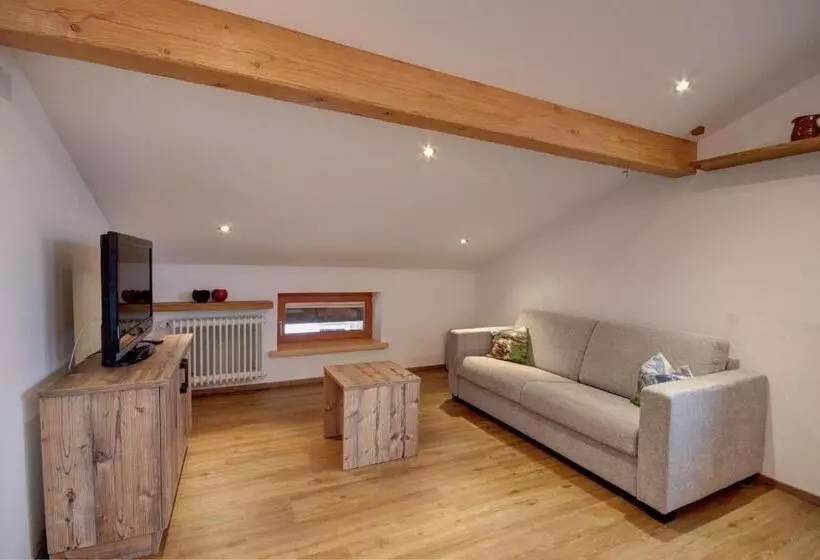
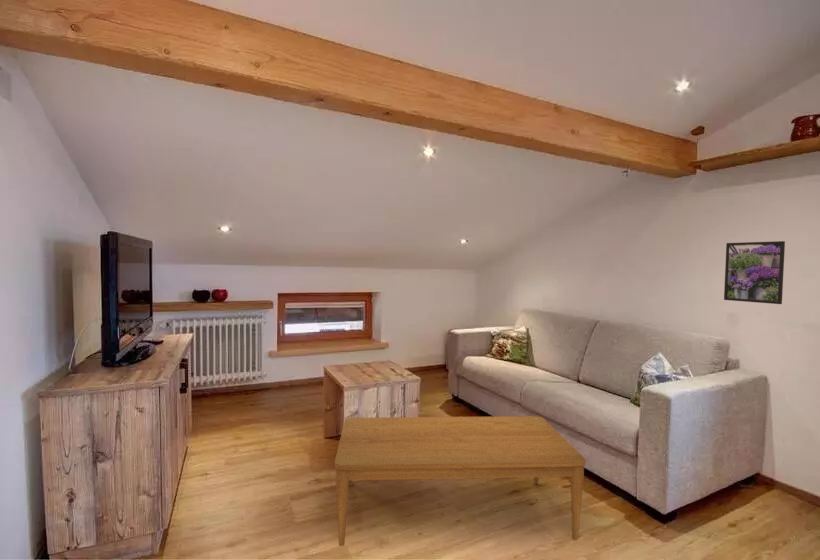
+ coffee table [334,415,587,547]
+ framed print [723,240,786,305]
